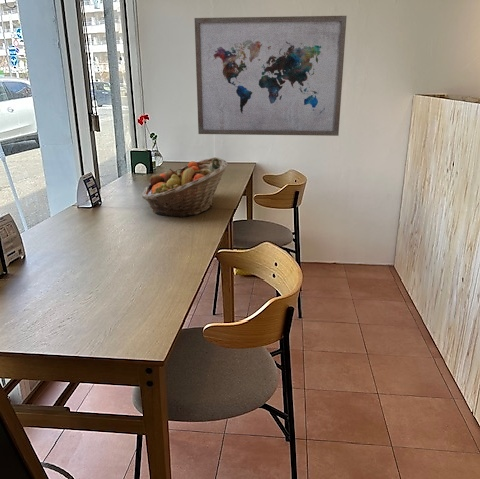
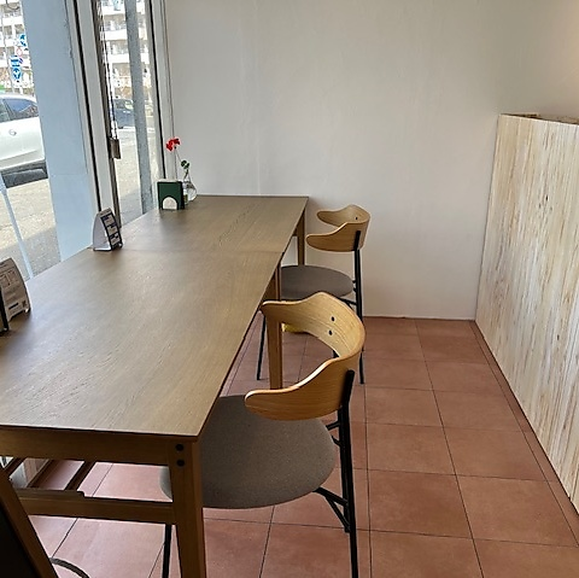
- fruit basket [141,156,229,219]
- wall art [194,15,348,137]
